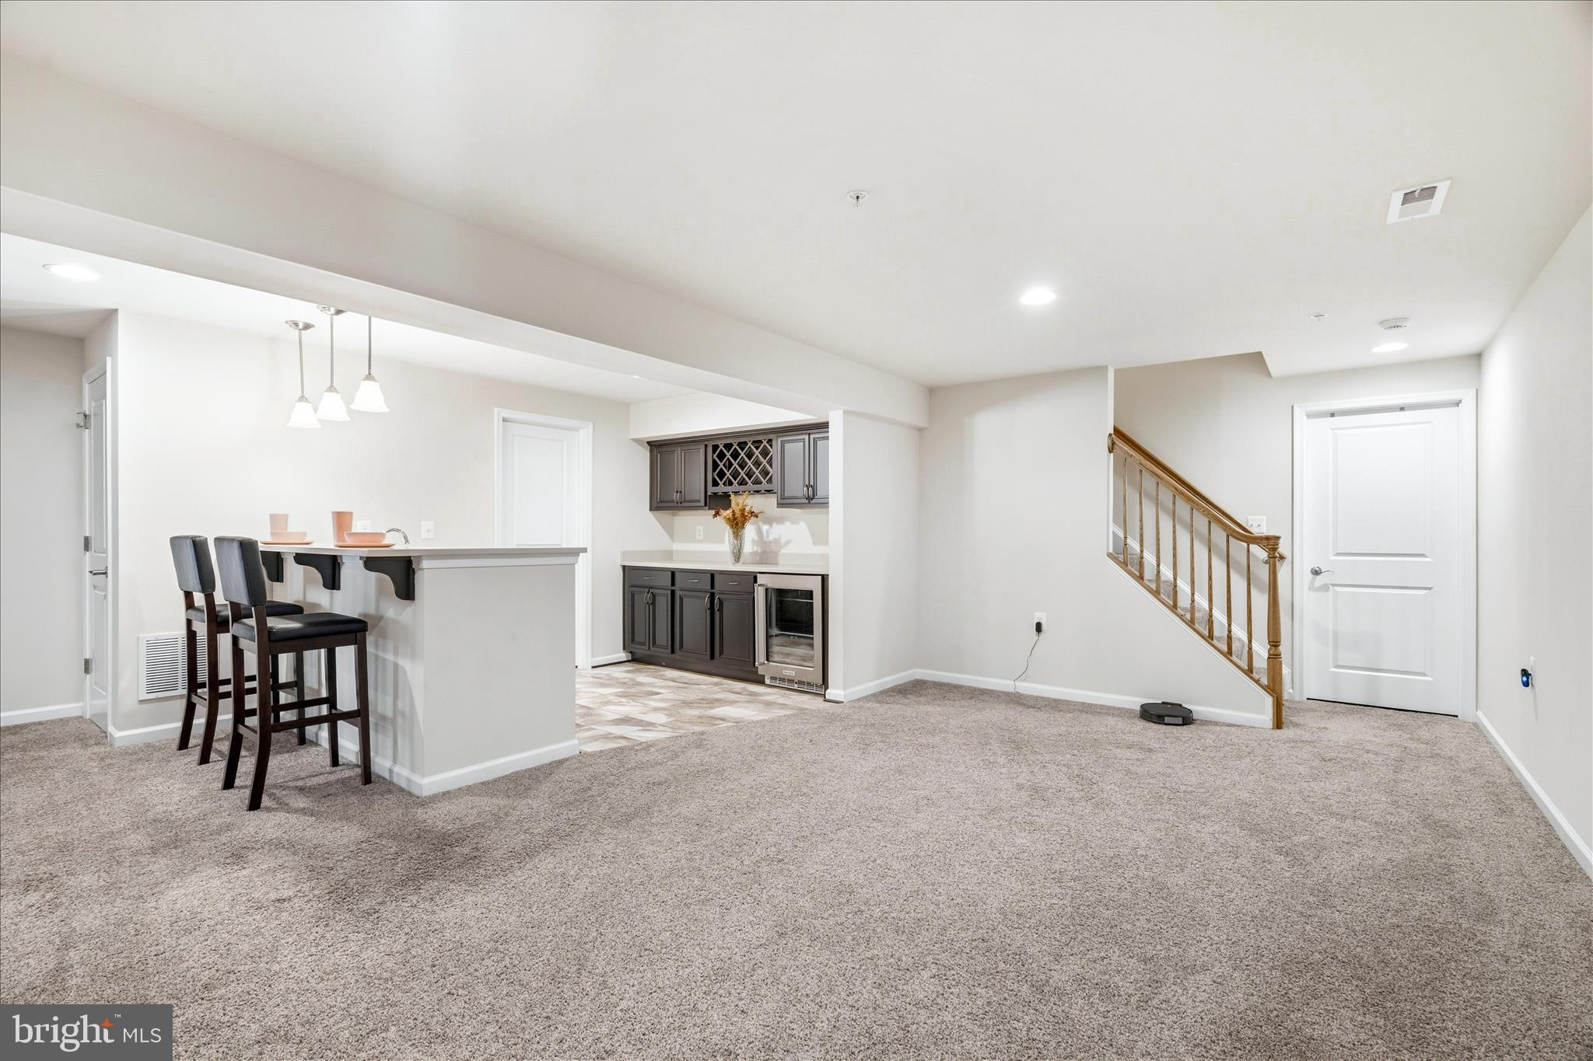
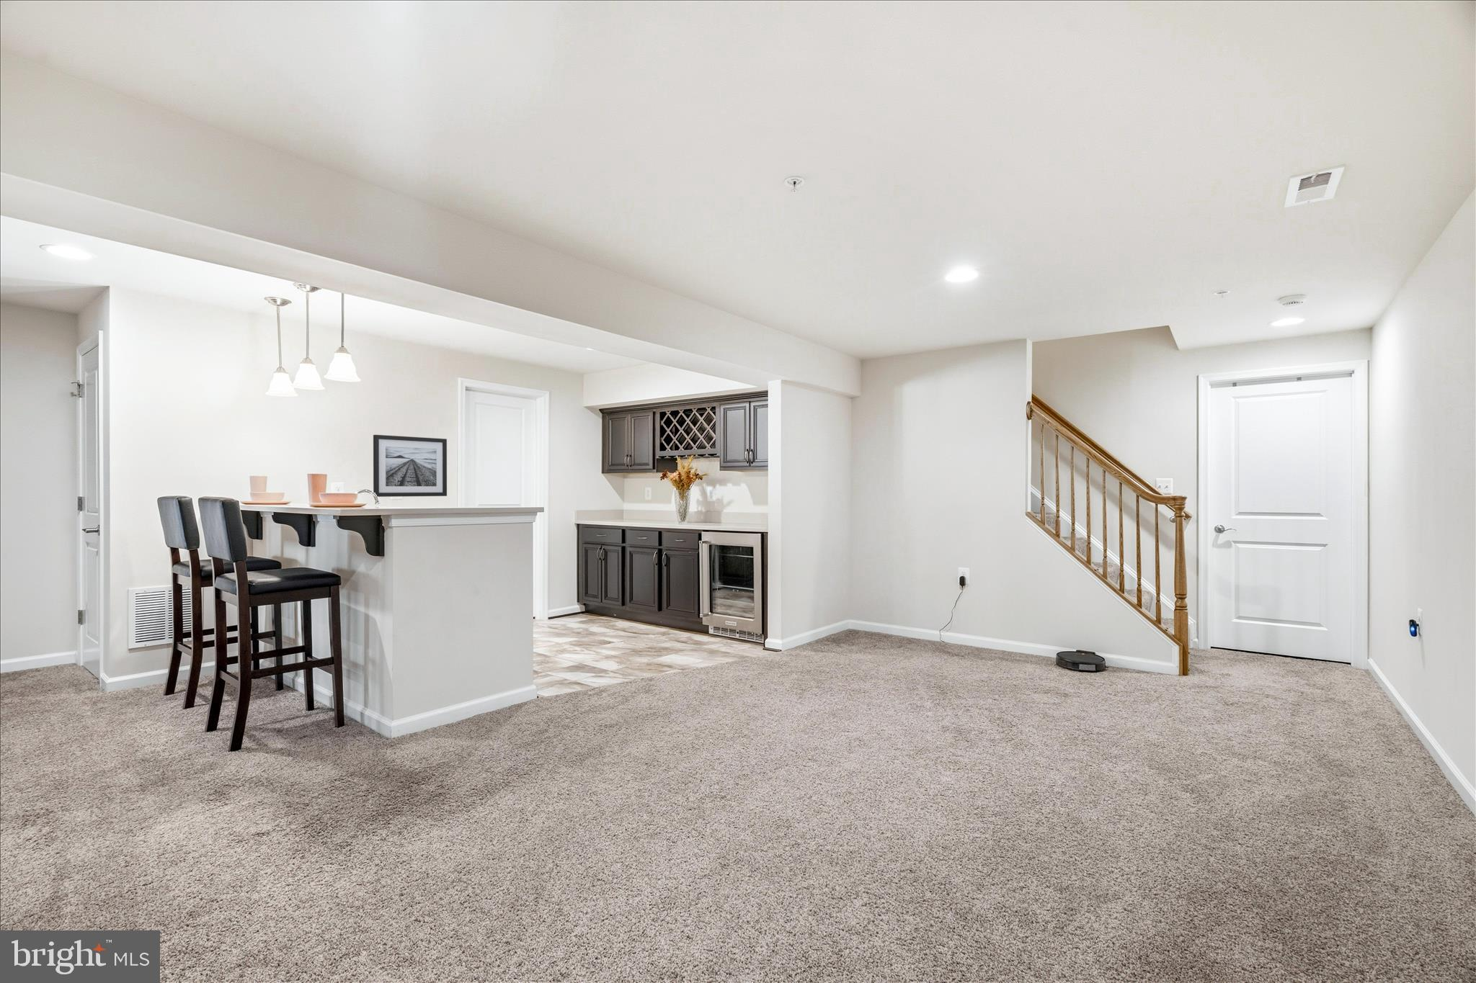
+ wall art [373,434,448,498]
